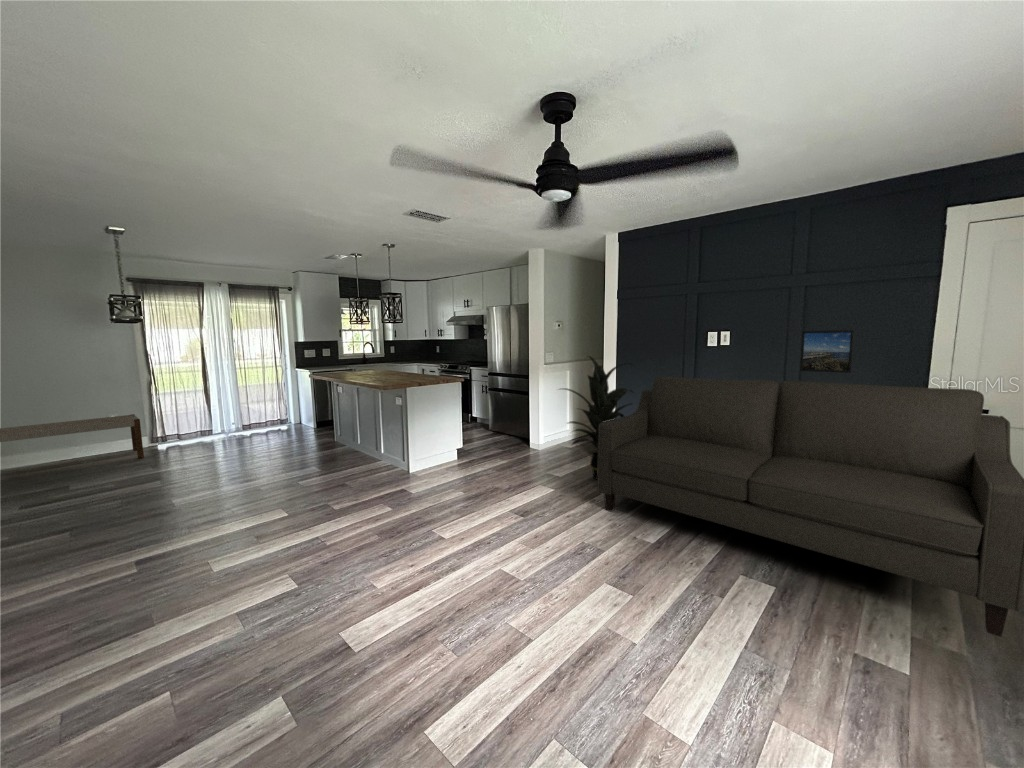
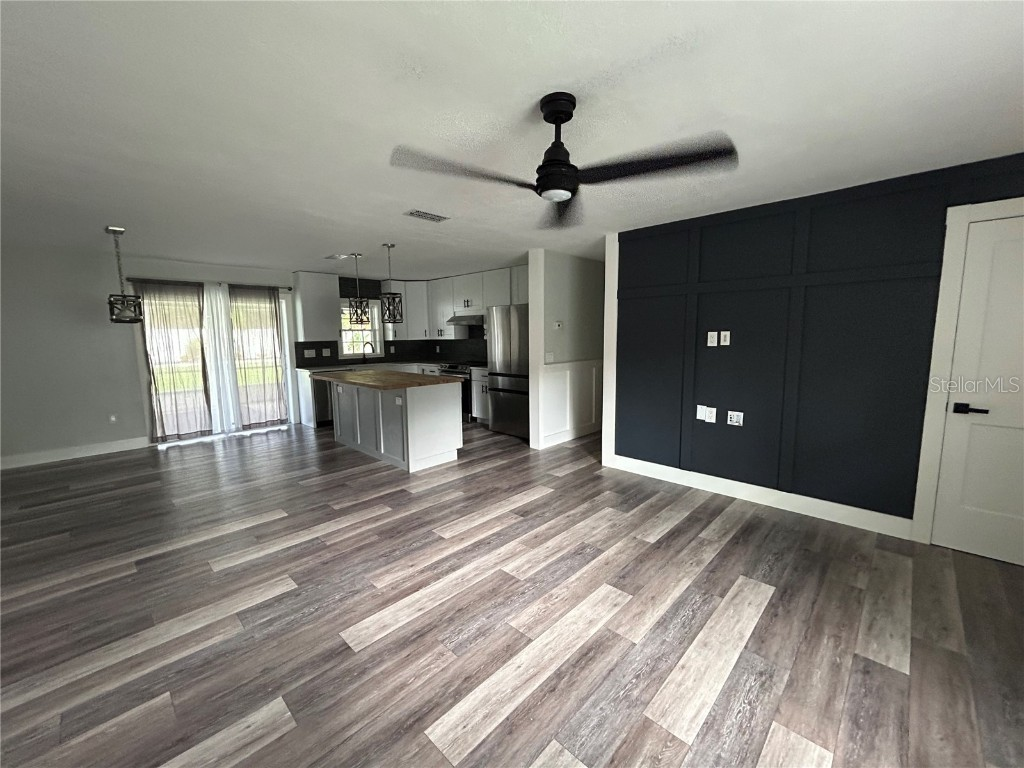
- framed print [799,329,855,374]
- indoor plant [556,355,635,480]
- bench [0,413,145,459]
- sofa [596,376,1024,638]
